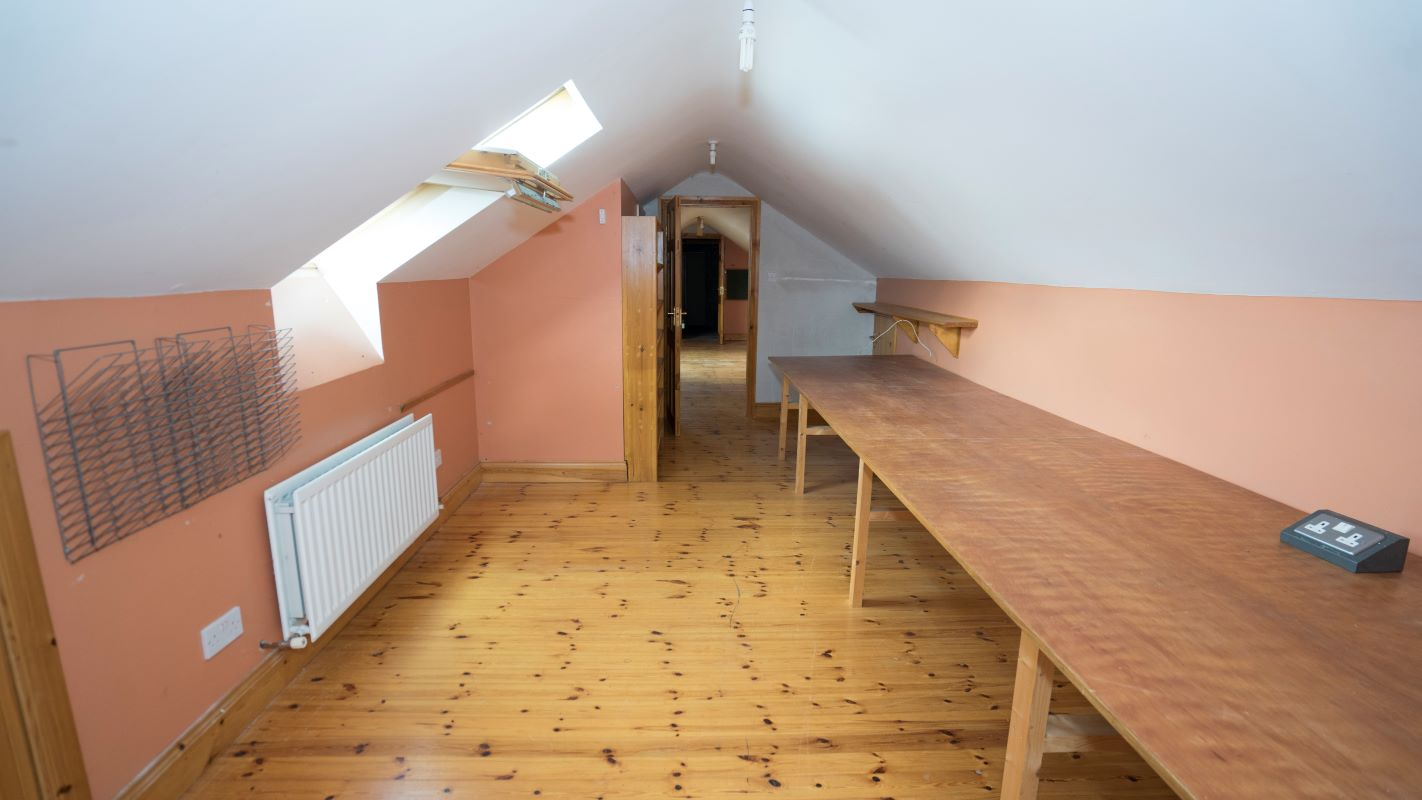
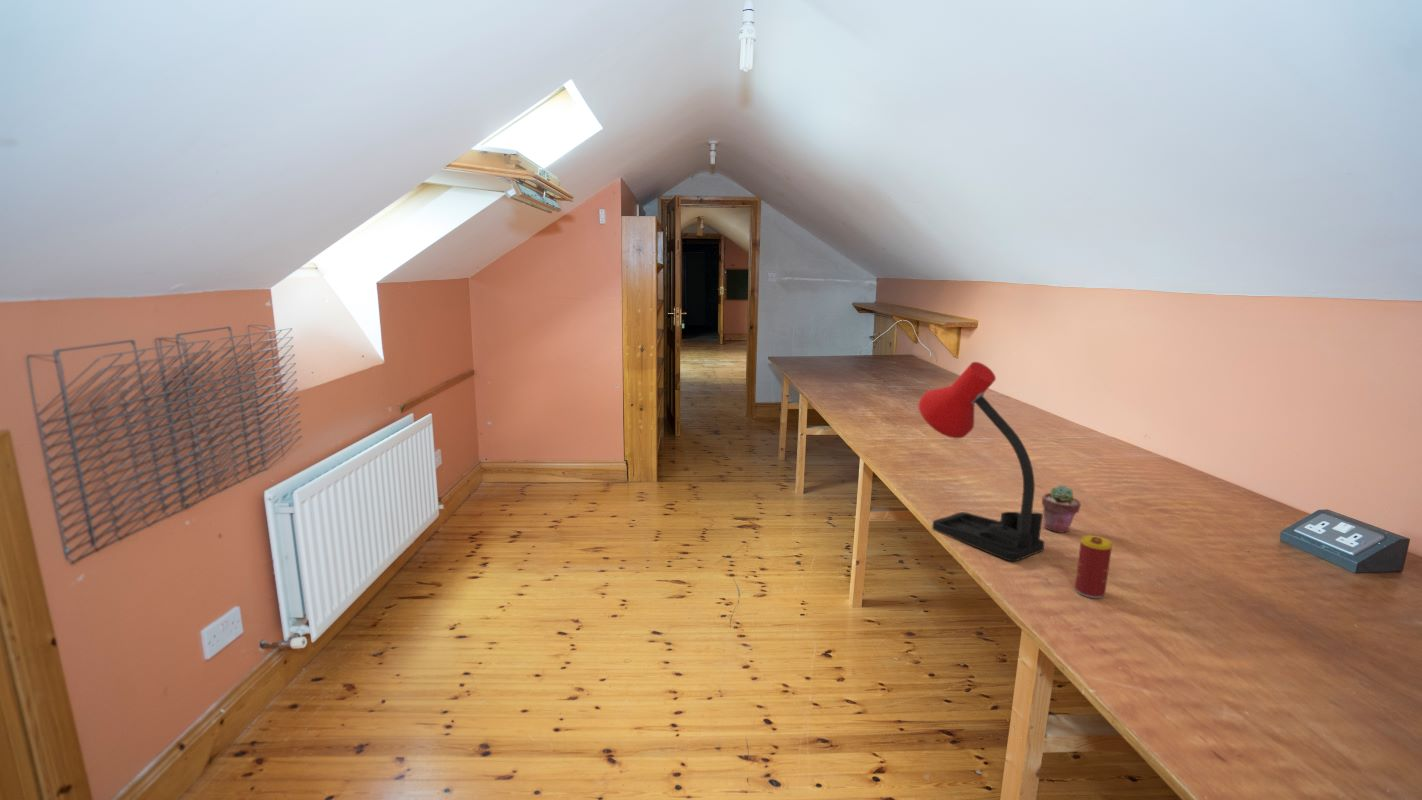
+ beverage can [1074,534,1113,599]
+ desk lamp [917,361,1045,562]
+ potted succulent [1041,484,1082,534]
